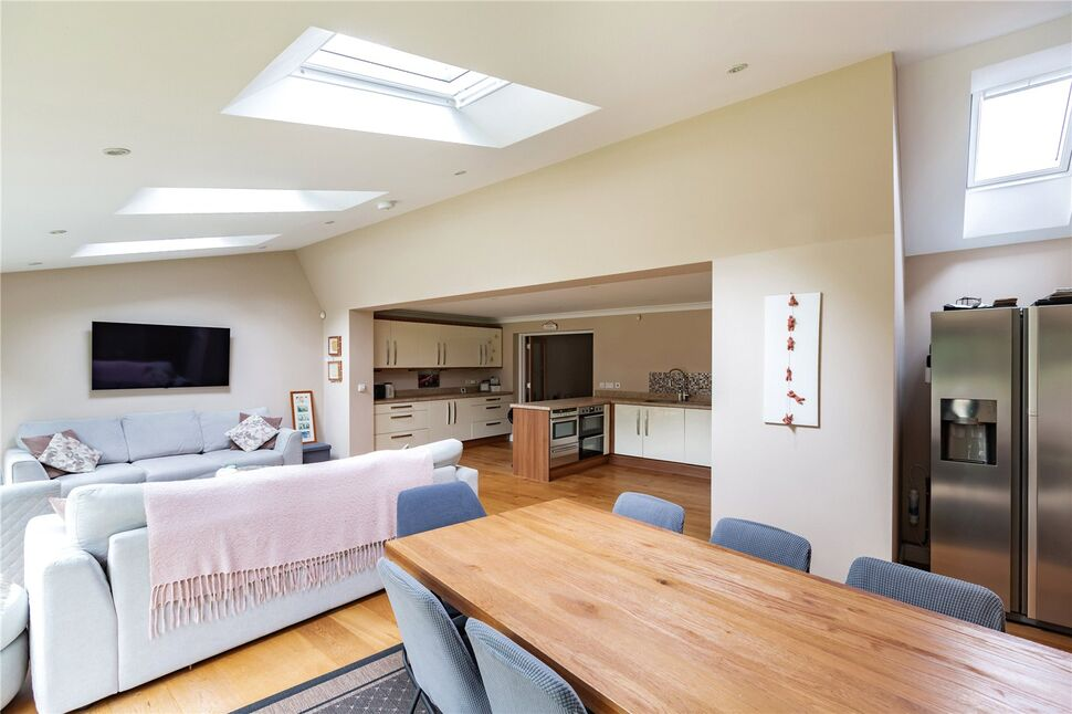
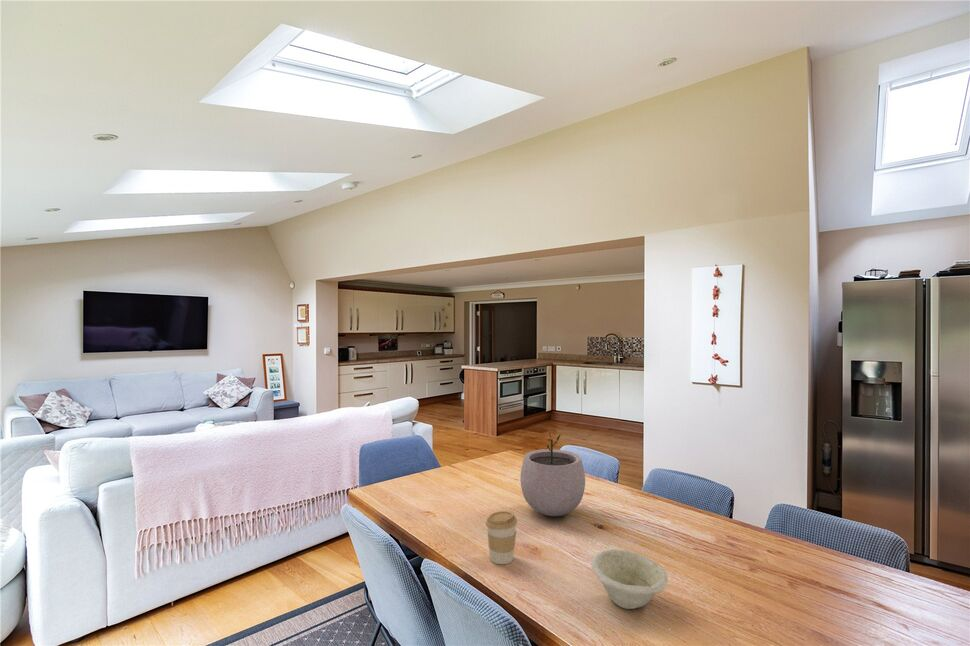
+ coffee cup [485,510,518,565]
+ bowl [590,548,669,610]
+ plant pot [519,431,586,517]
